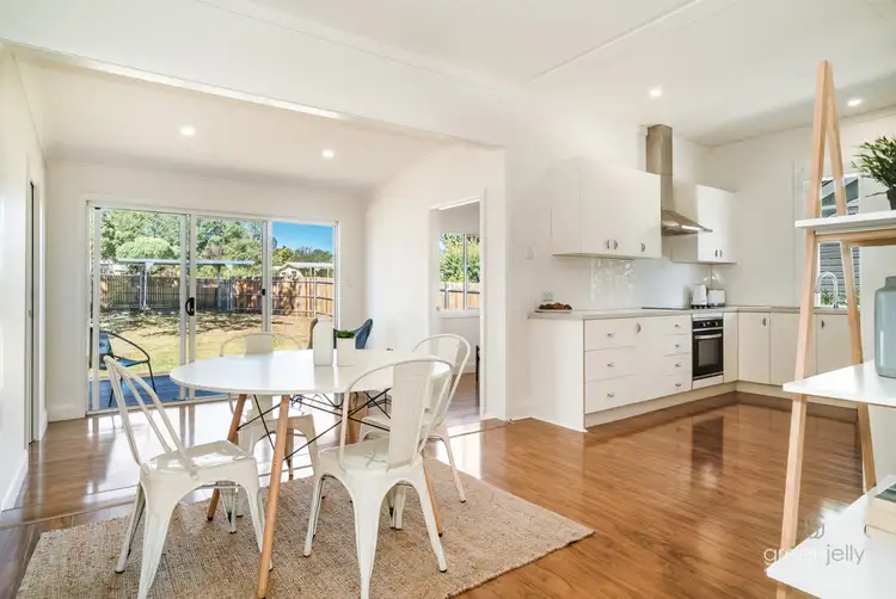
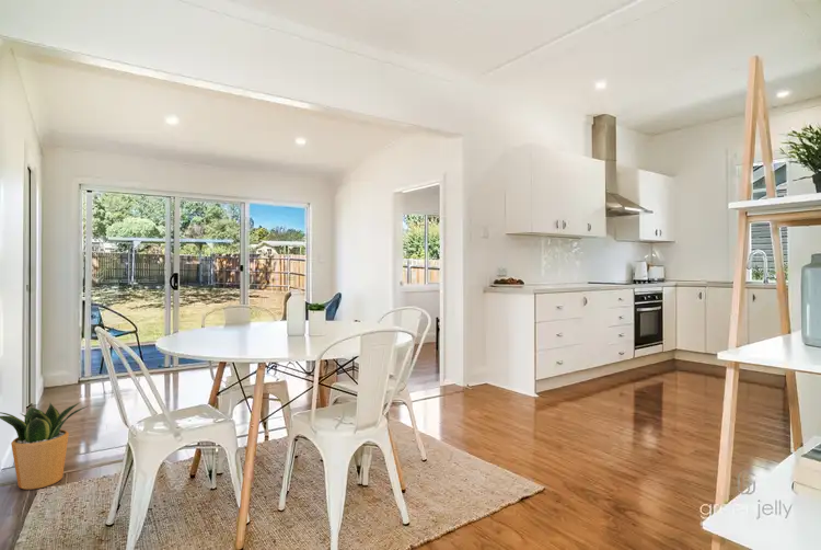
+ potted plant [0,401,88,491]
